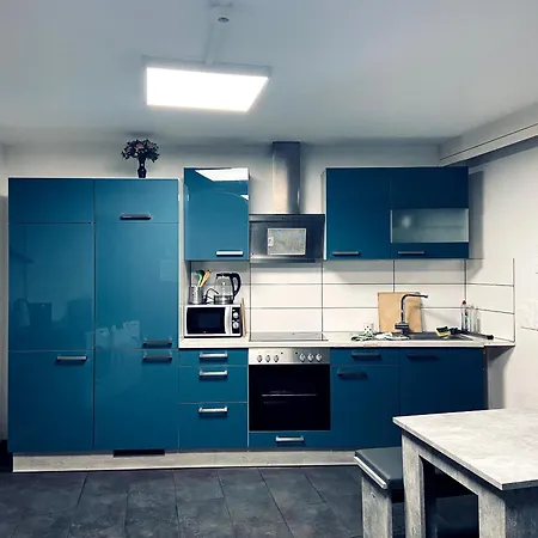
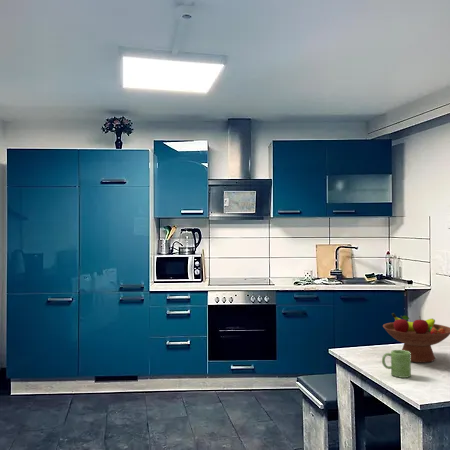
+ mug [381,349,412,379]
+ fruit bowl [382,312,450,364]
